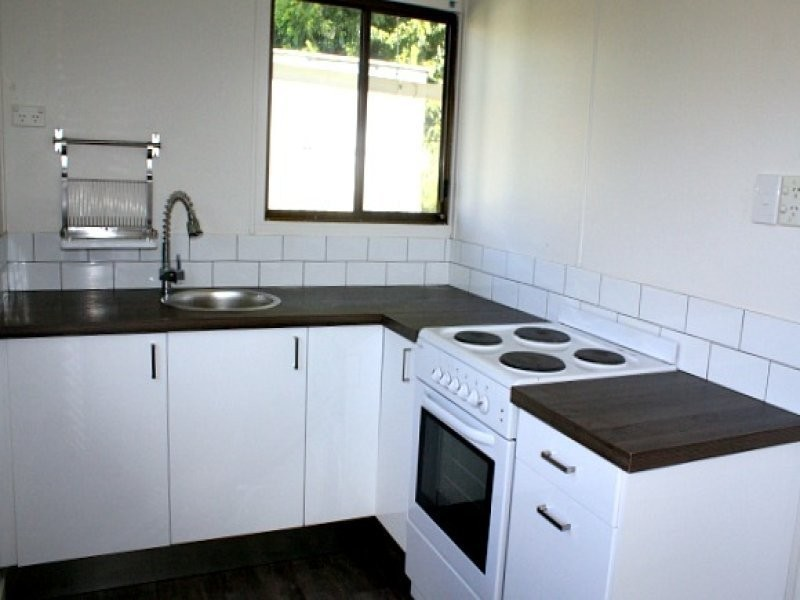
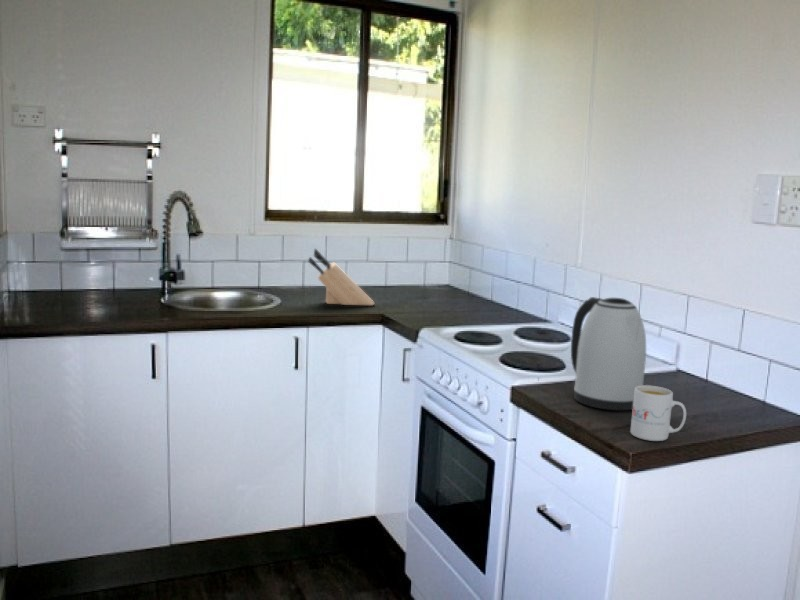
+ knife block [307,247,376,306]
+ kettle [570,296,647,411]
+ mug [629,384,687,442]
